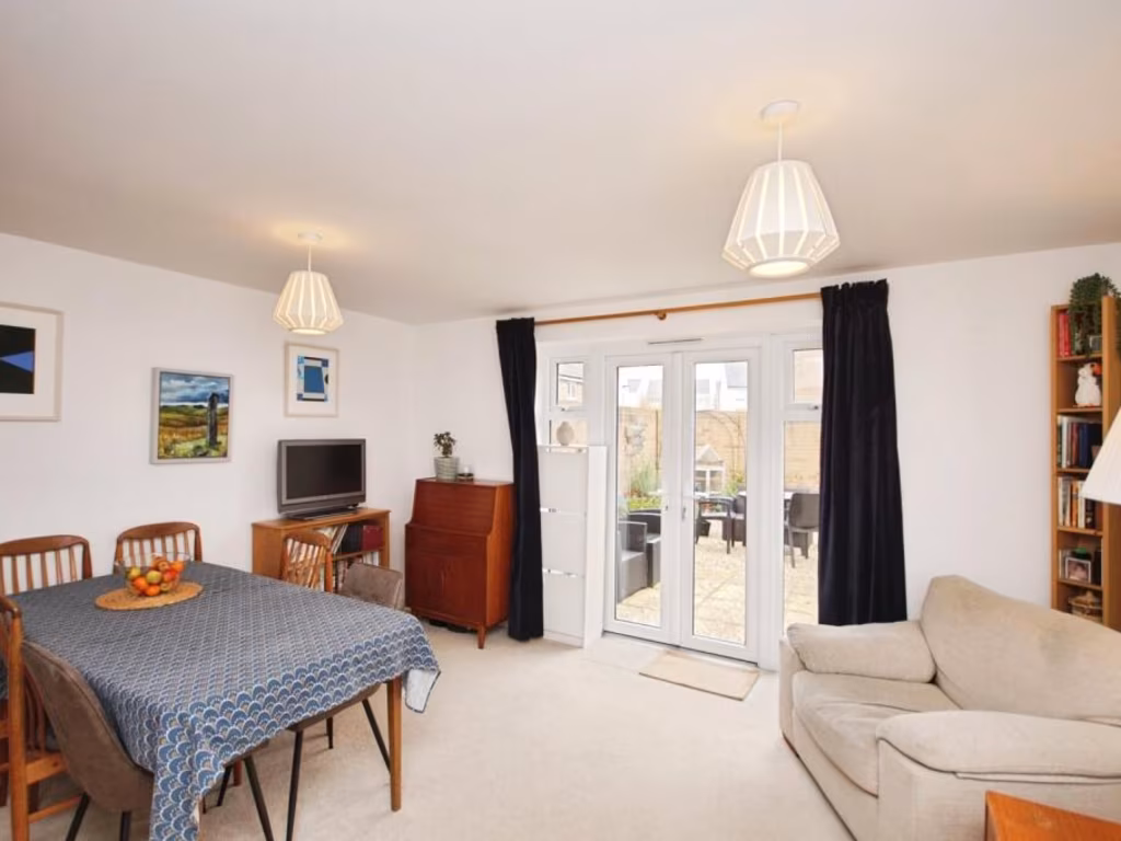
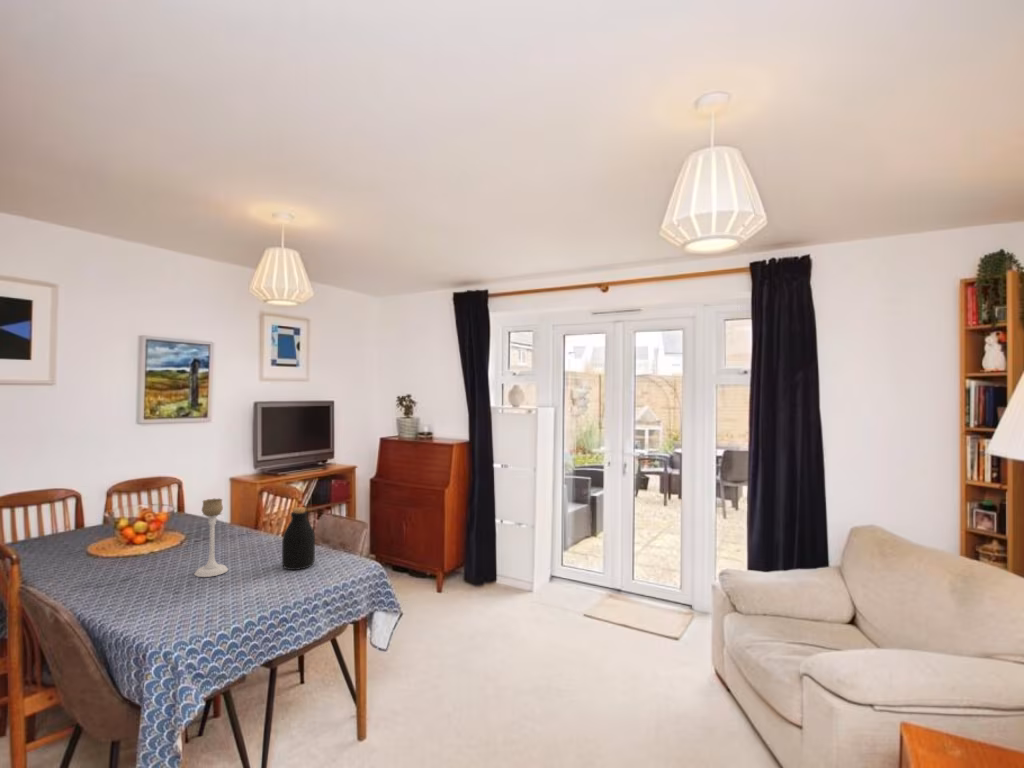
+ bottle [281,506,316,571]
+ candle holder [193,498,229,578]
